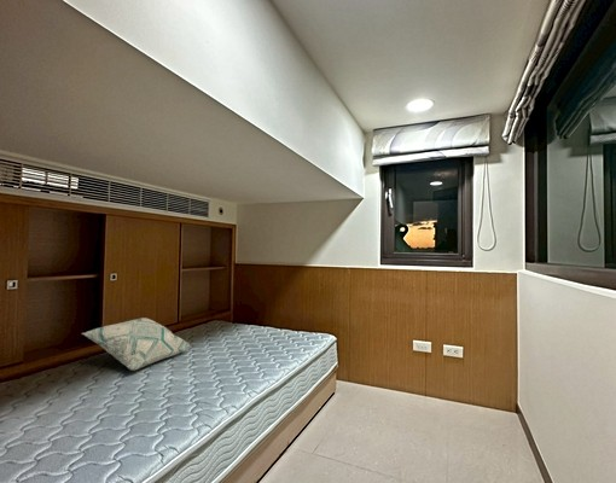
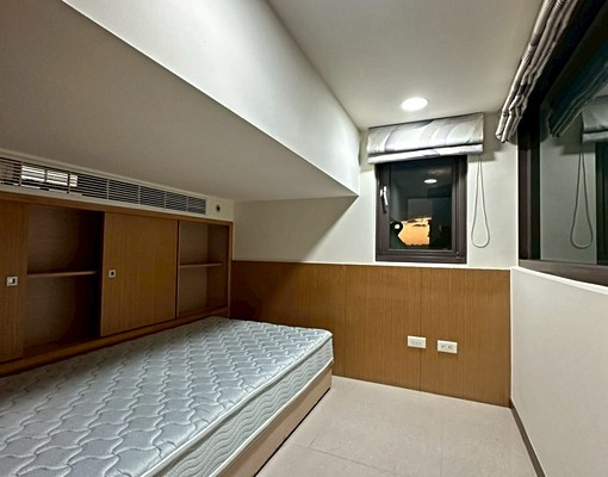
- decorative pillow [81,316,191,372]
